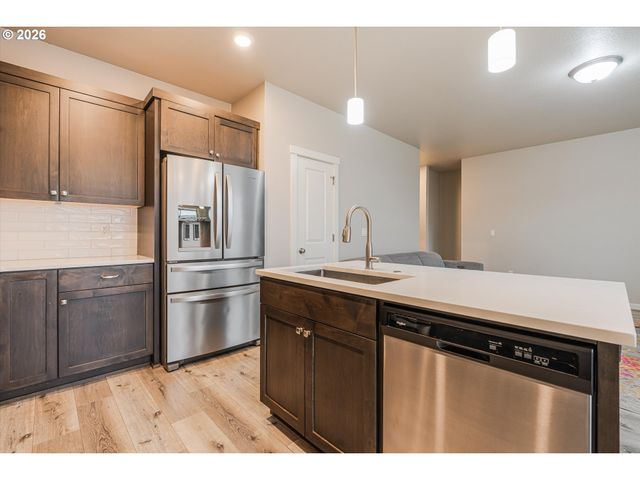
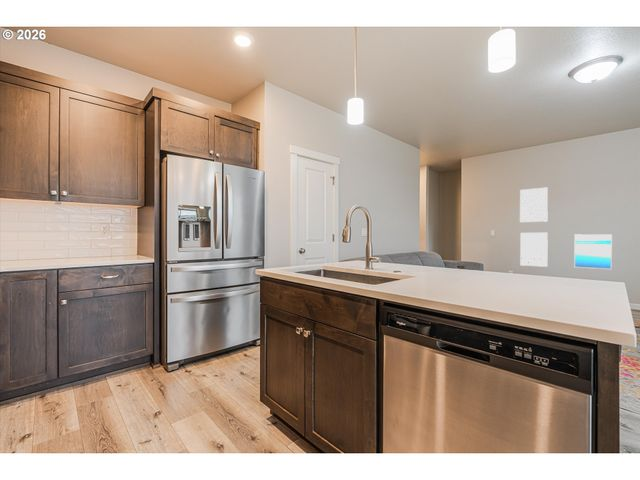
+ wall art [573,233,613,270]
+ wall art [519,232,549,268]
+ wall art [519,187,549,223]
